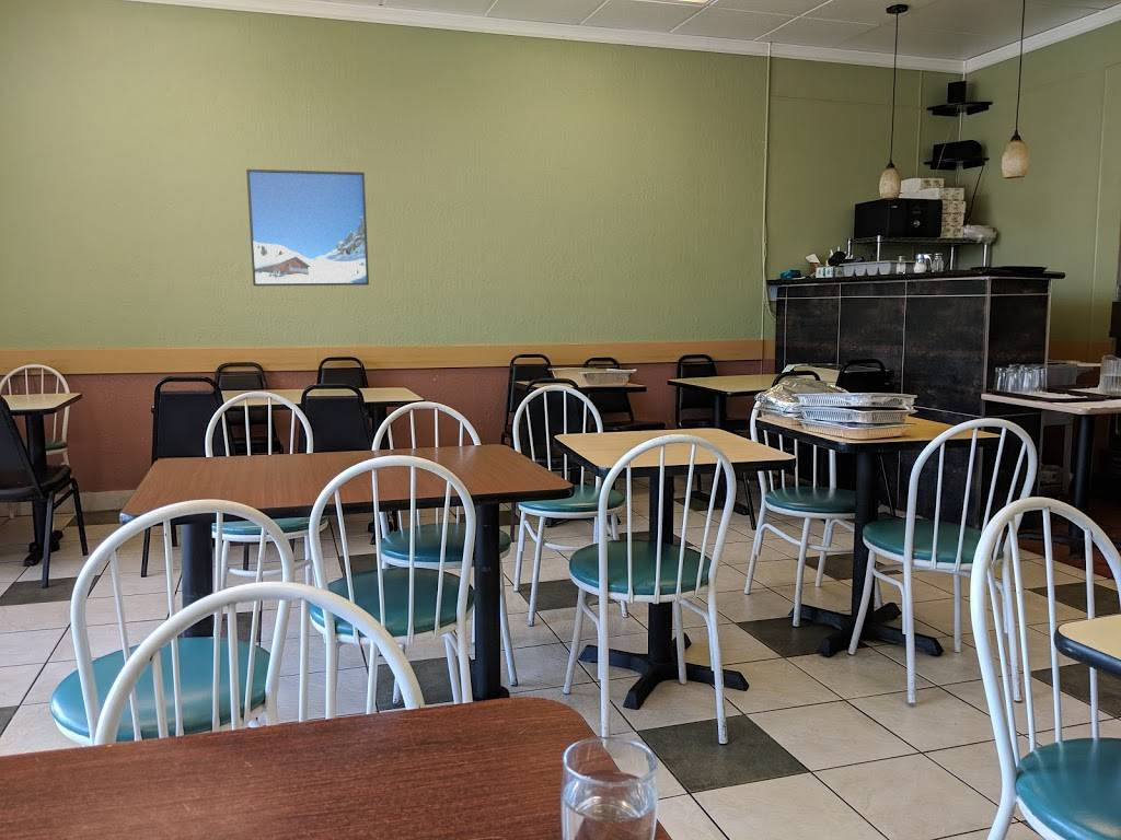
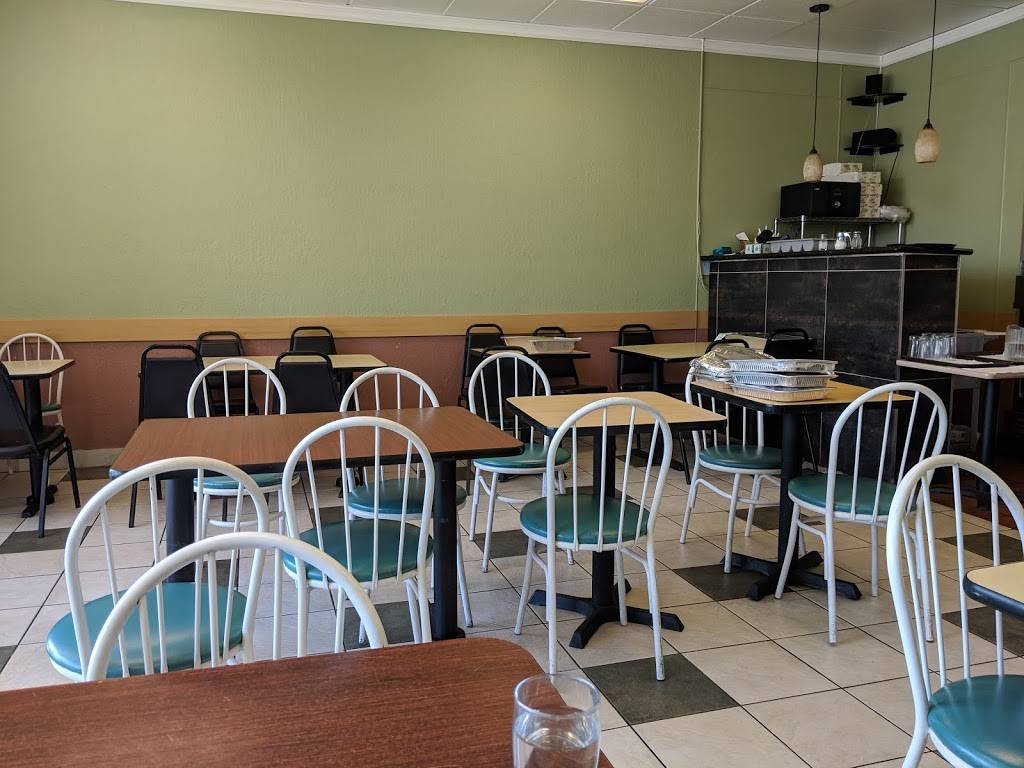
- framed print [245,168,370,287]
